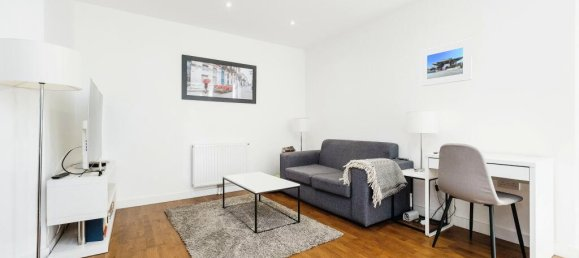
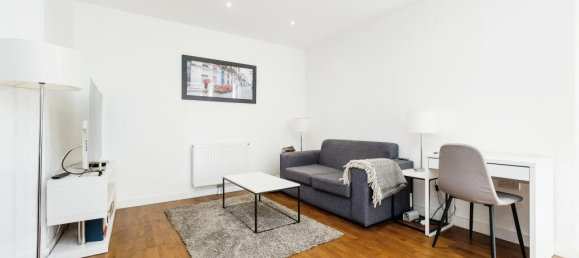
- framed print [420,38,473,87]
